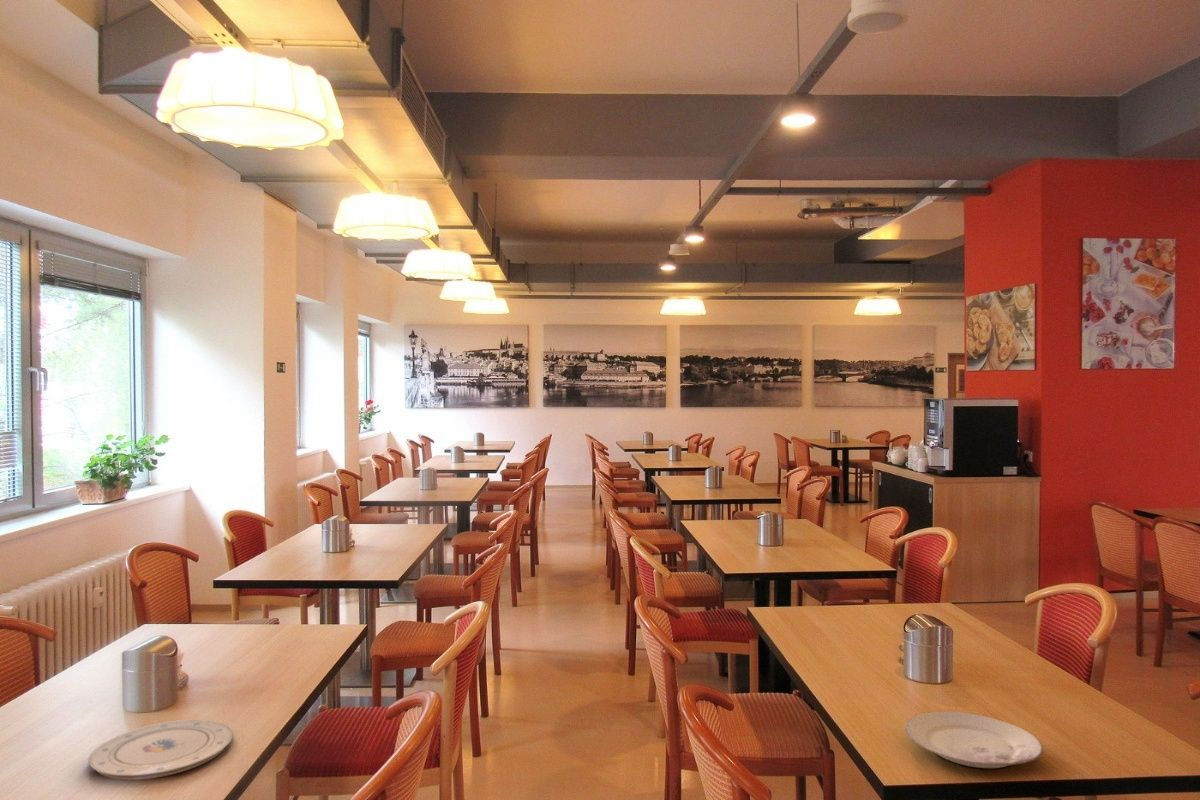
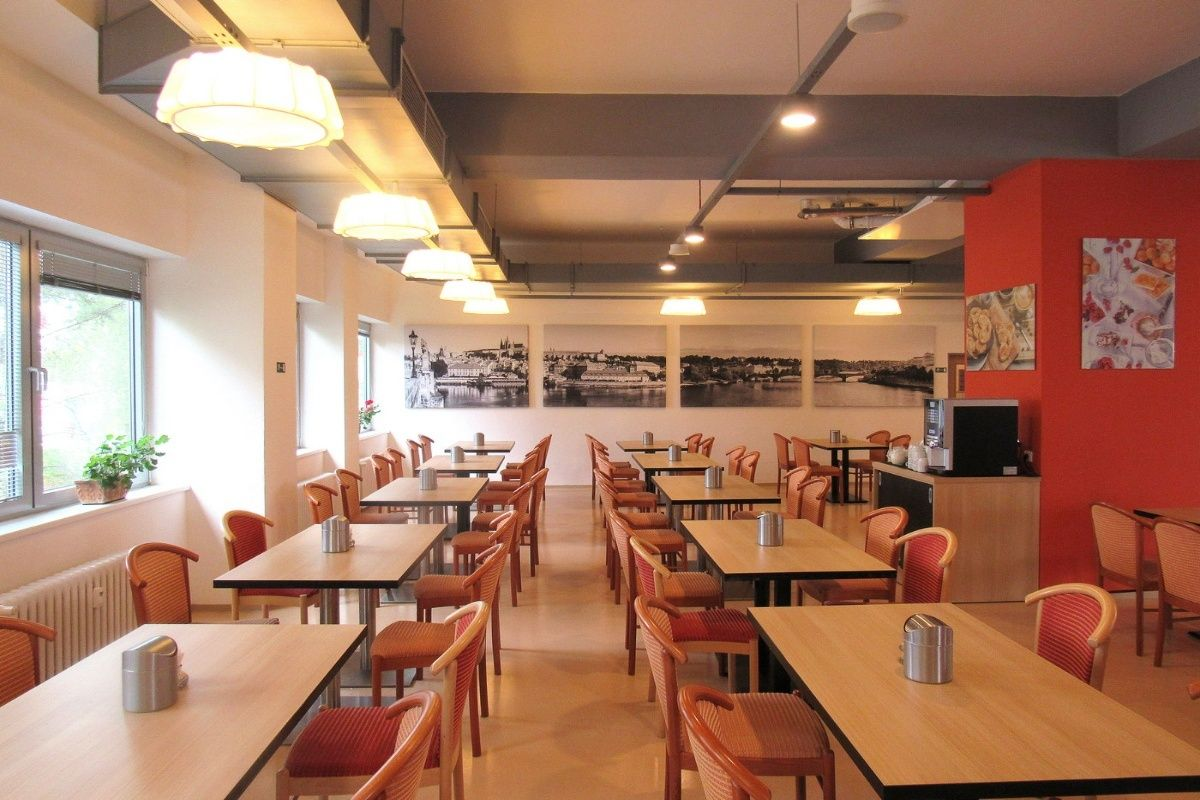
- plate [903,710,1044,769]
- plate [87,719,234,781]
